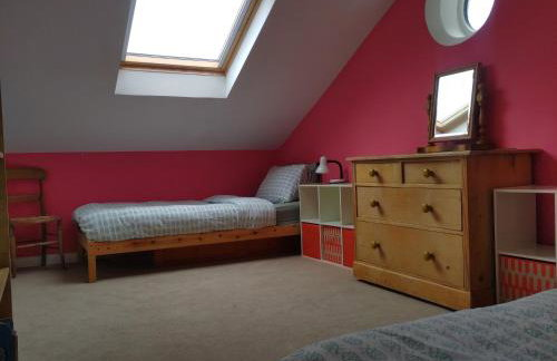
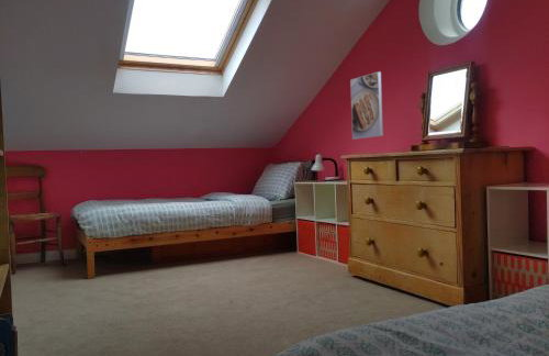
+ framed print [349,70,384,141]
